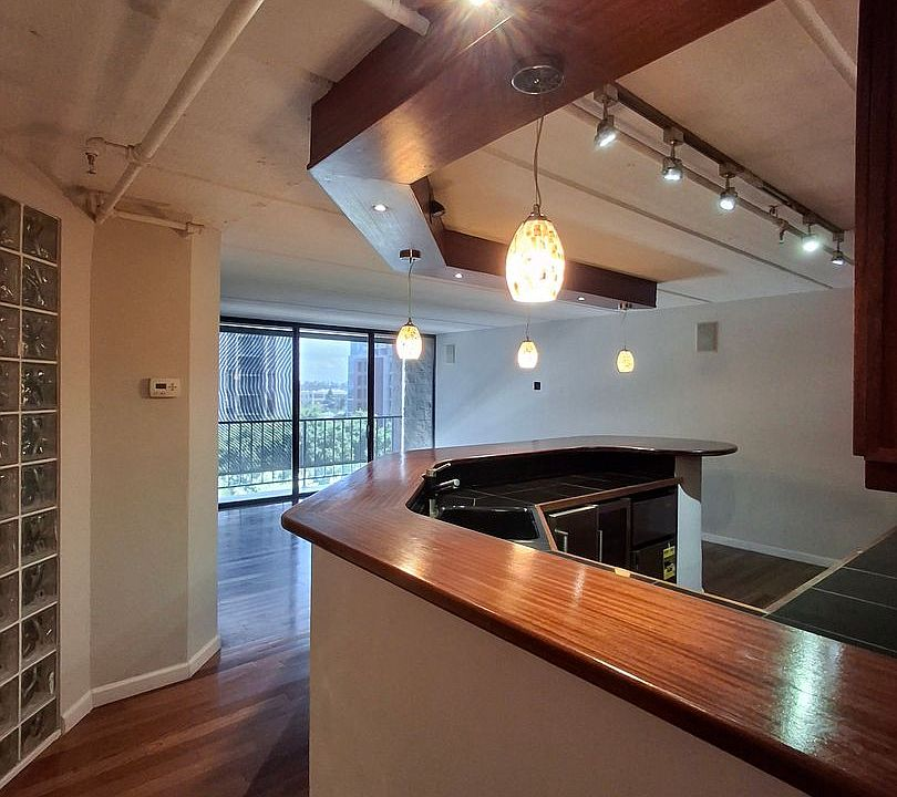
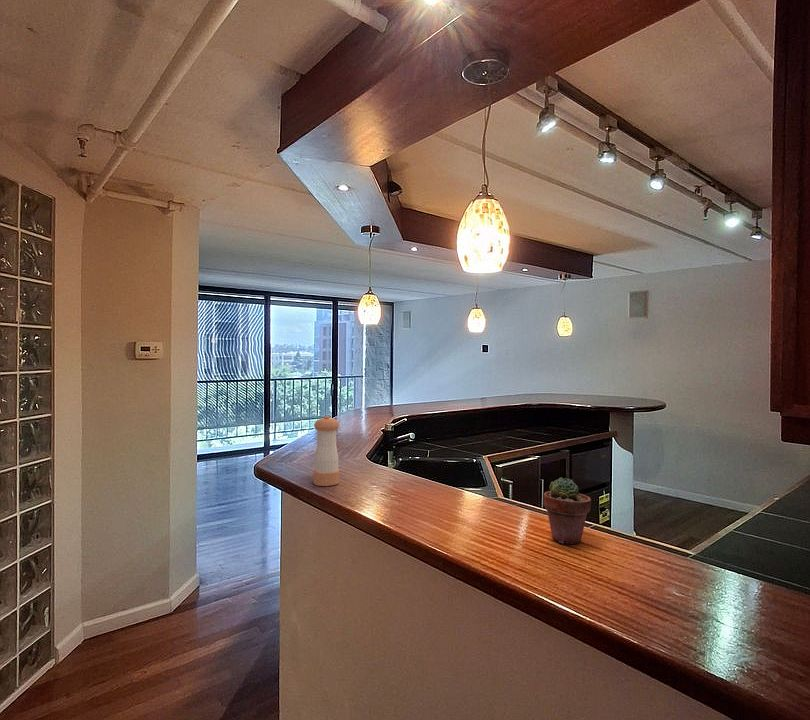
+ pepper shaker [313,415,340,487]
+ potted succulent [543,476,592,545]
